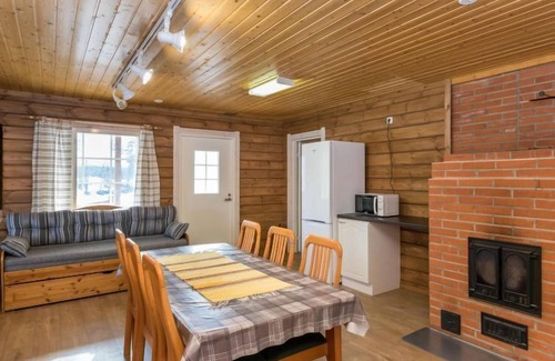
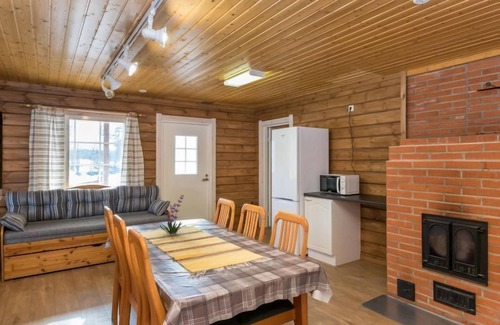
+ plant [159,194,186,235]
